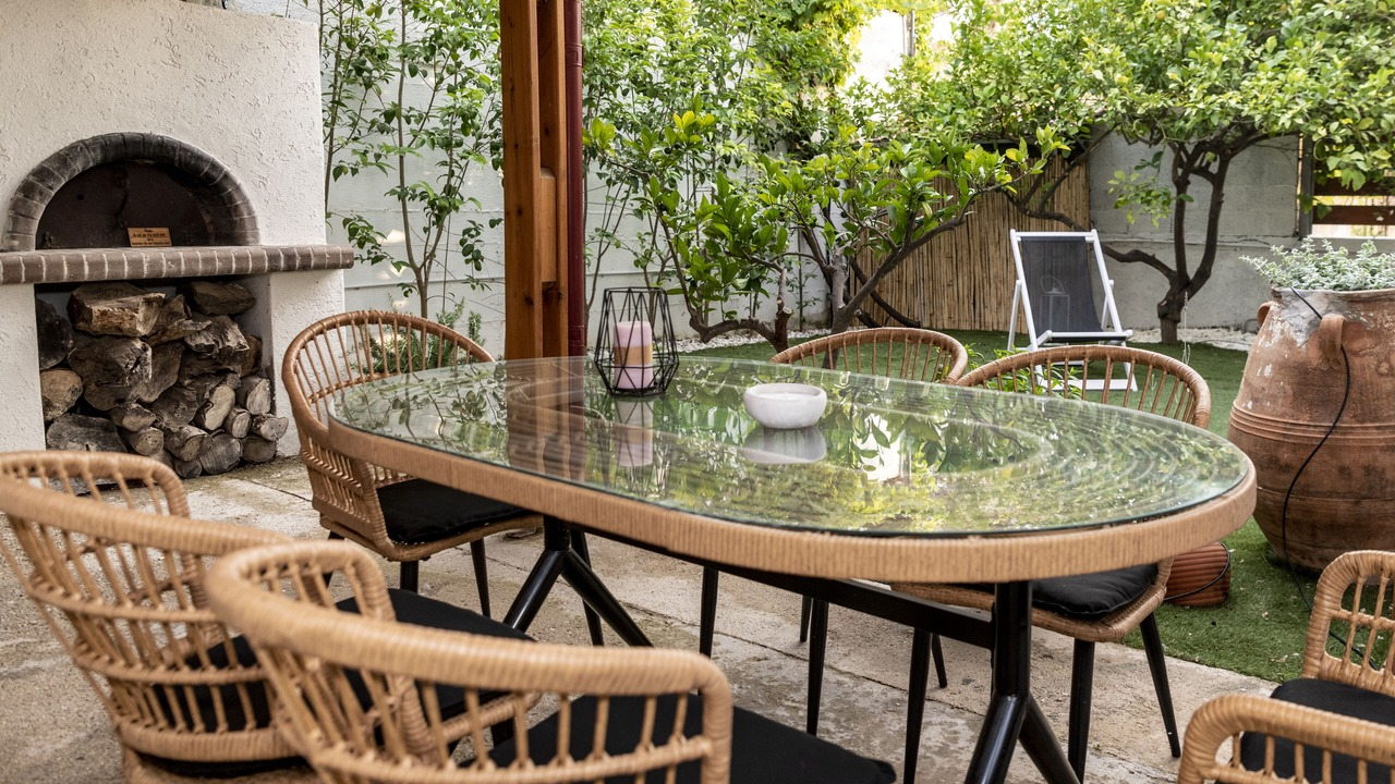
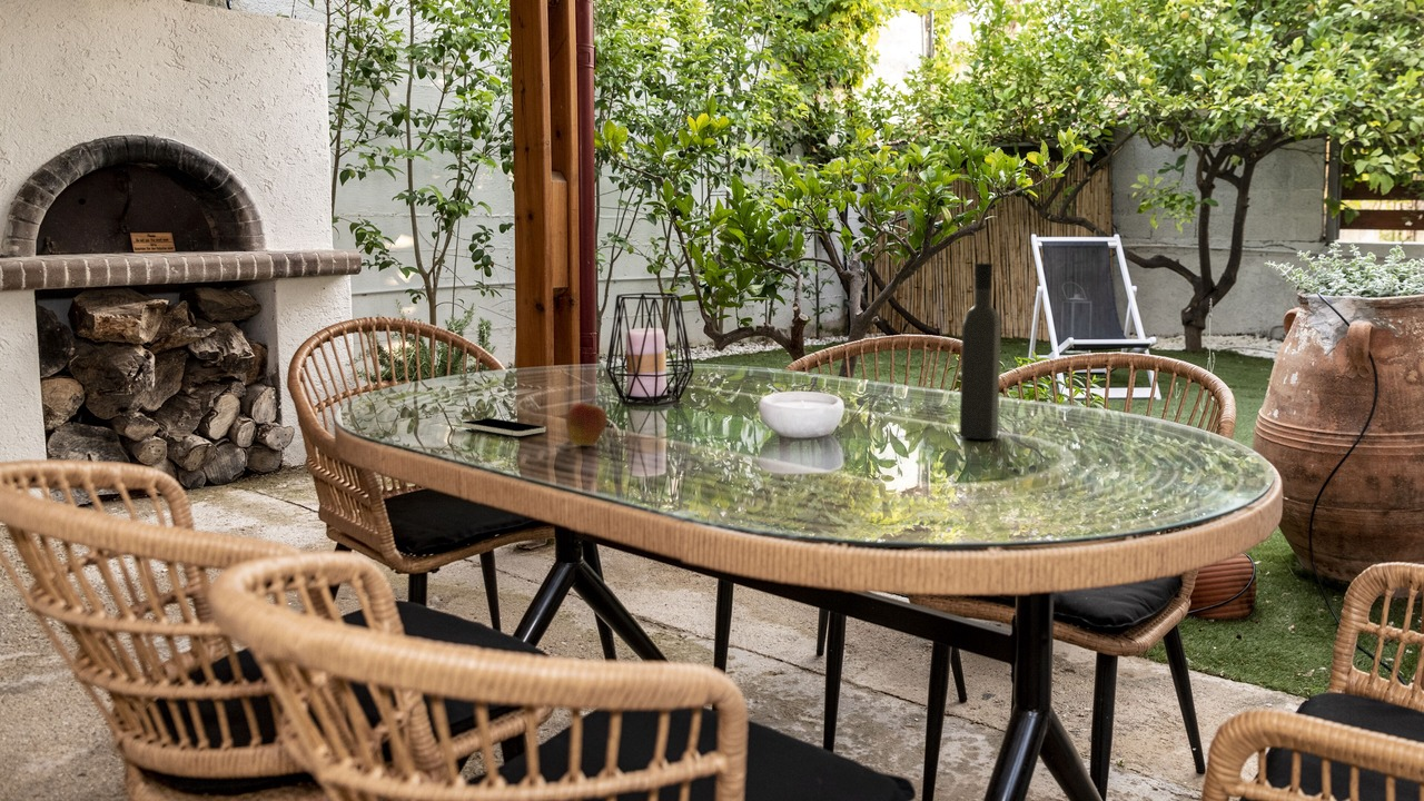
+ wine bottle [959,263,1002,441]
+ fruit [565,396,609,447]
+ smartphone [461,417,546,437]
